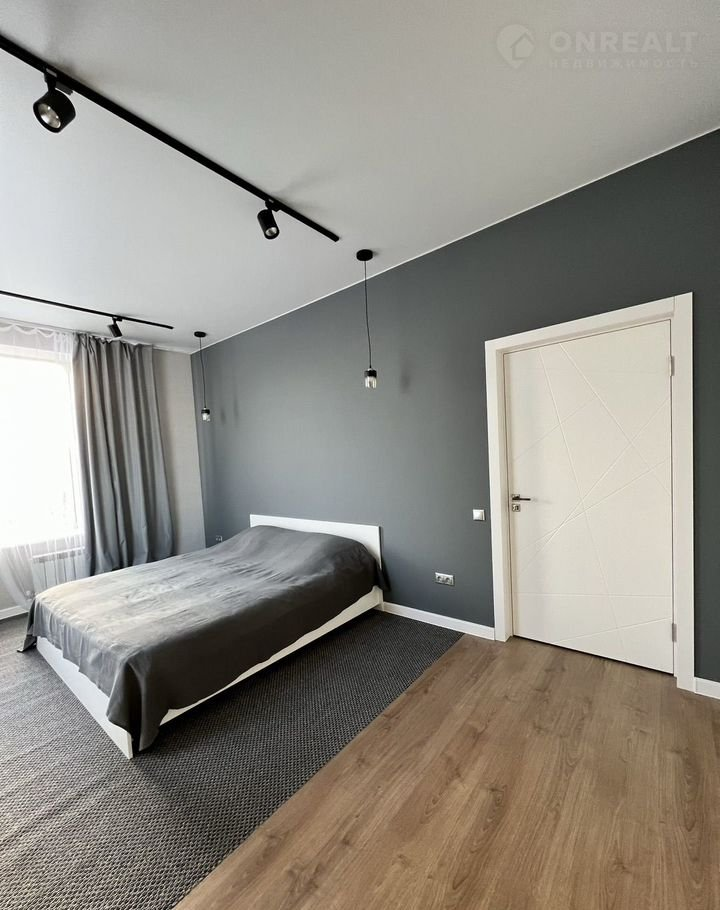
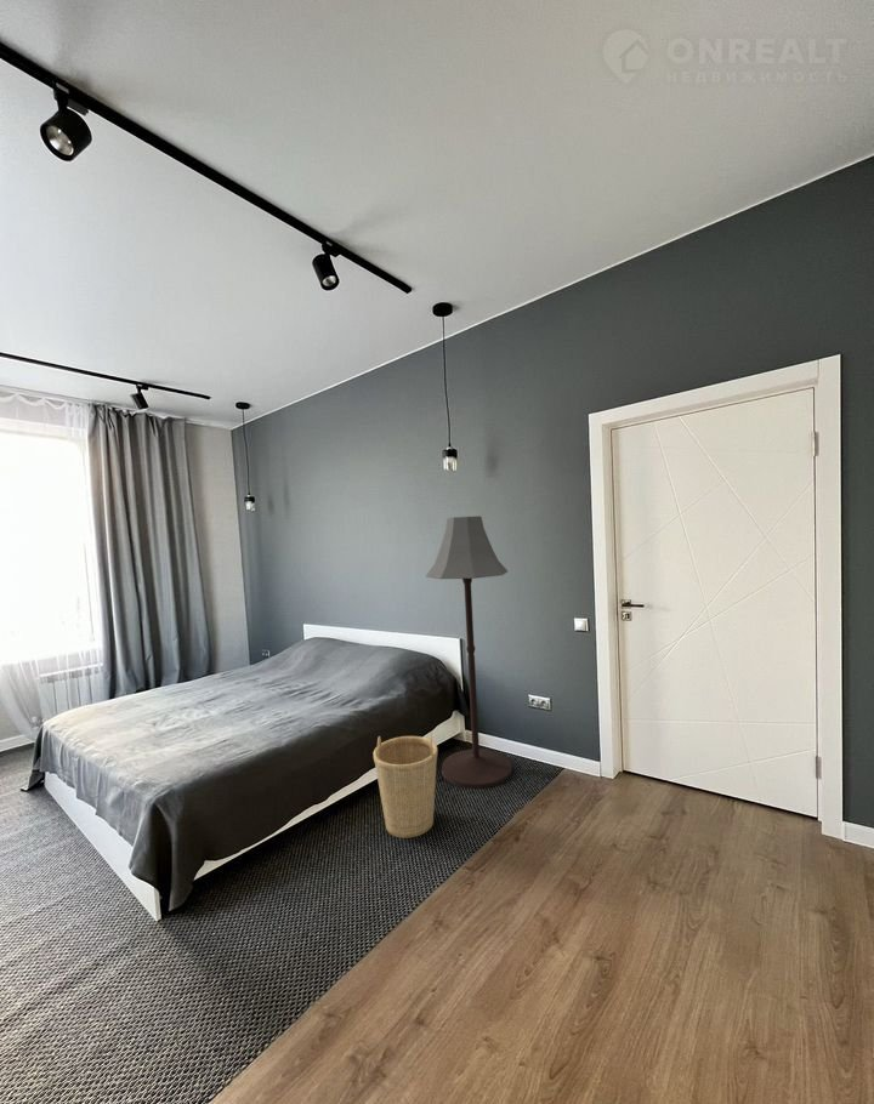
+ floor lamp [425,516,513,790]
+ basket [373,732,438,840]
